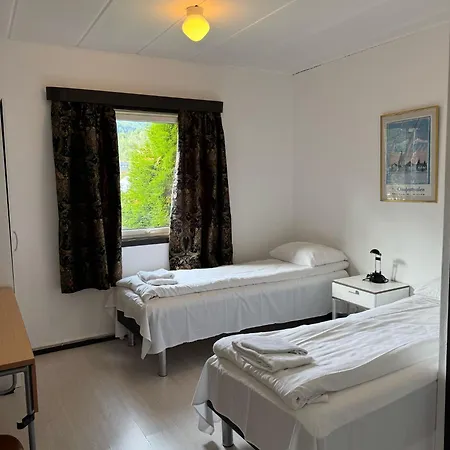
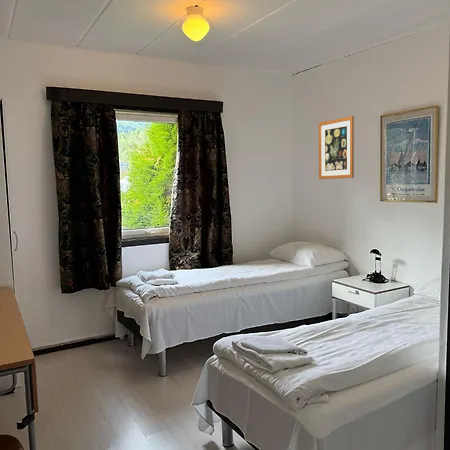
+ wall art [318,115,355,180]
